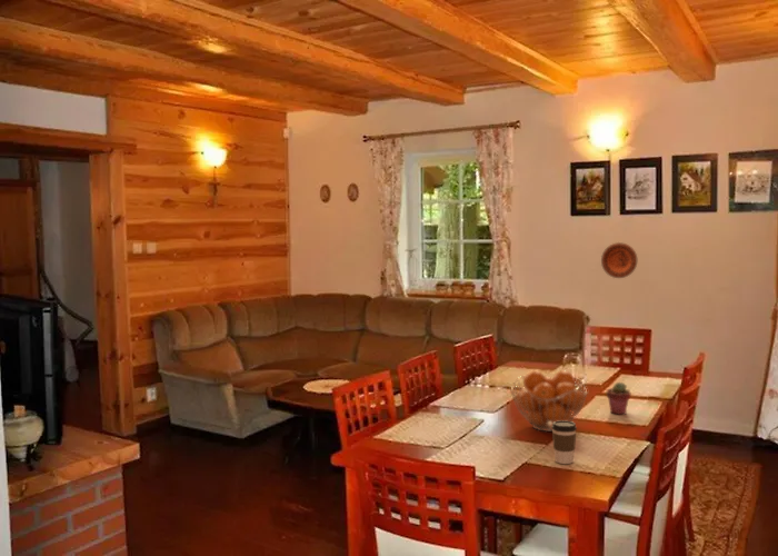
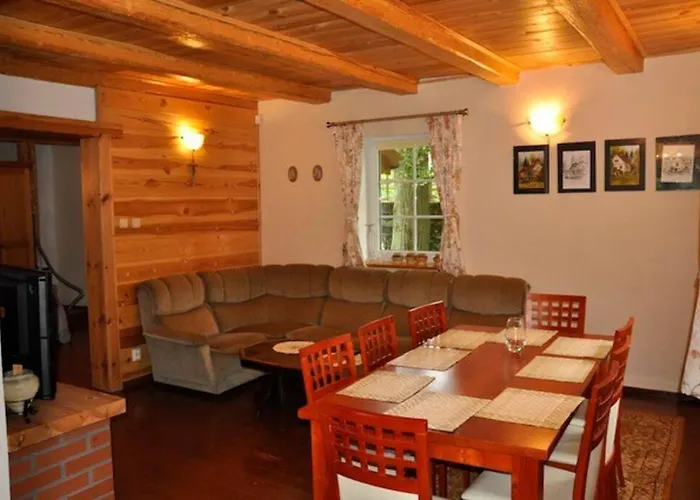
- potted succulent [606,381,631,416]
- decorative plate [600,241,638,279]
- fruit basket [510,369,588,433]
- coffee cup [551,420,578,465]
